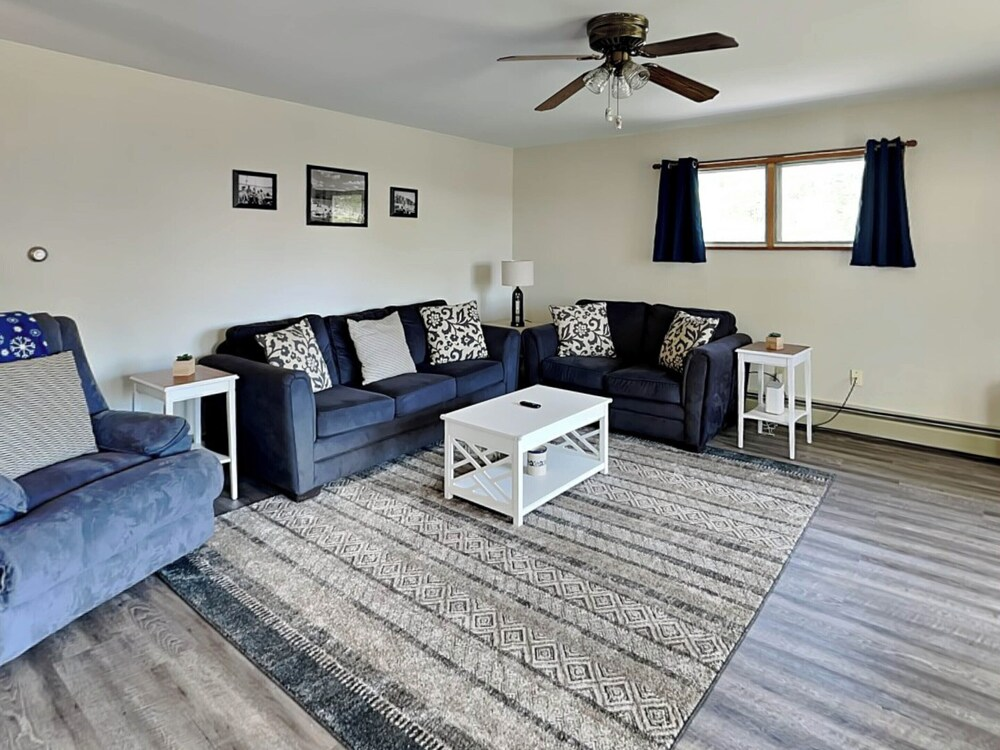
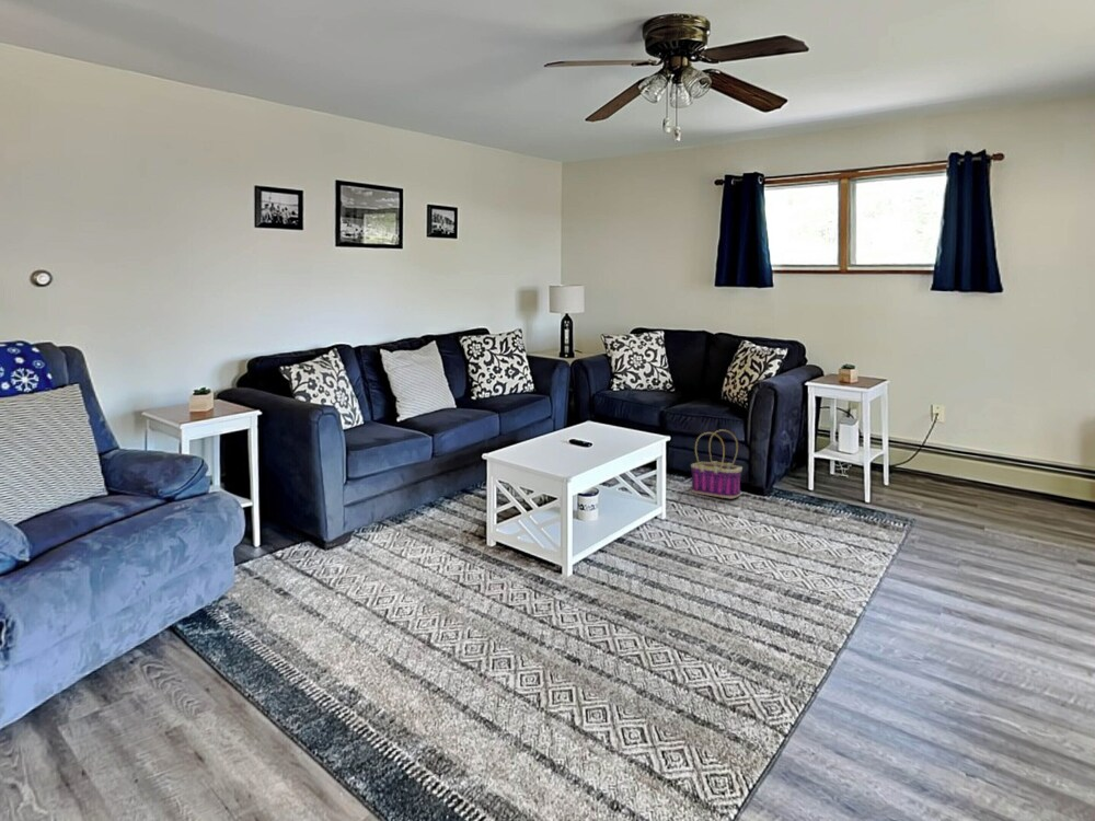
+ basket [690,429,744,499]
